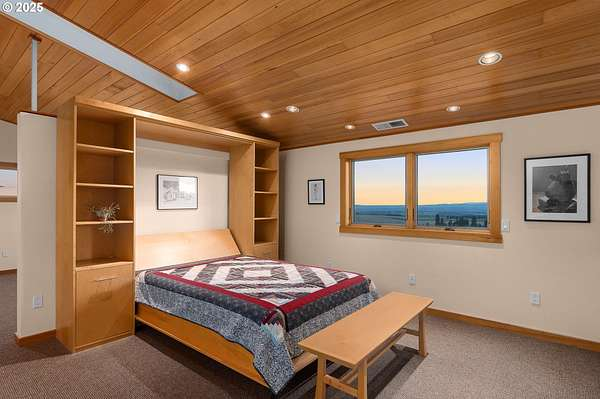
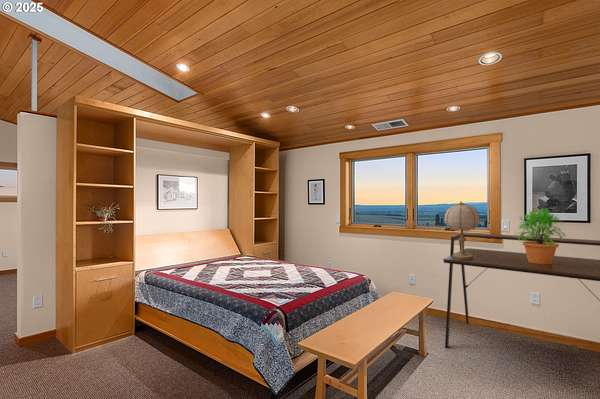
+ table lamp [444,201,481,260]
+ desk [442,232,600,349]
+ potted plant [513,208,568,264]
